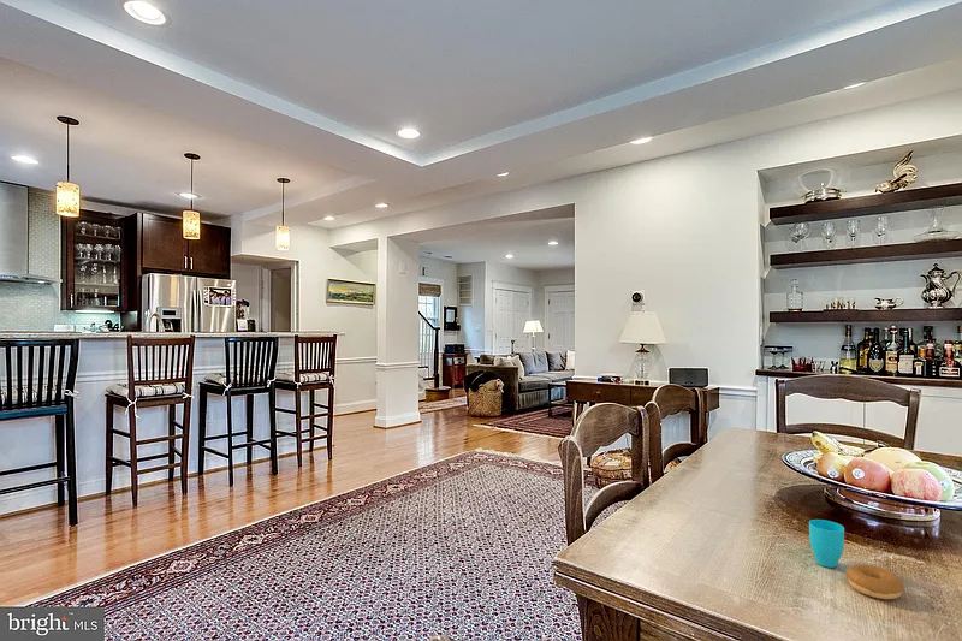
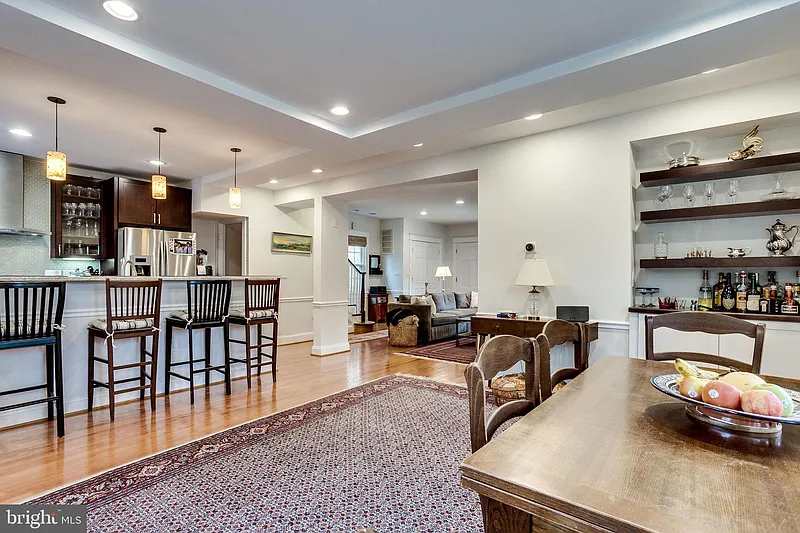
- cup [808,518,905,600]
